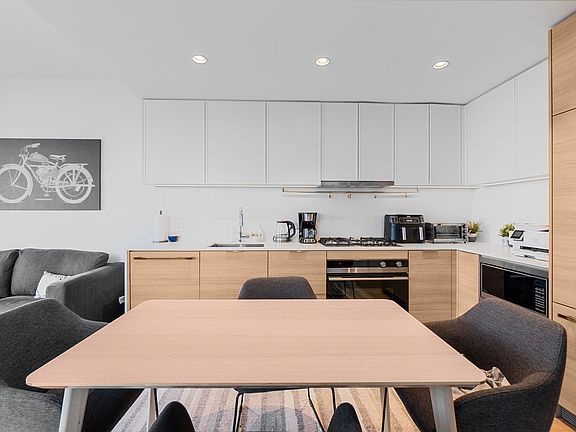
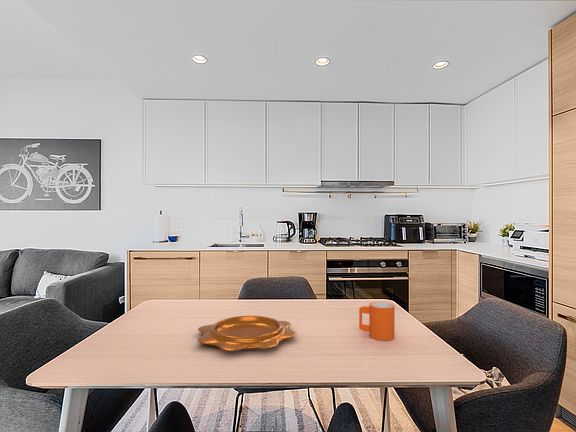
+ mug [358,301,396,341]
+ decorative bowl [196,315,298,352]
